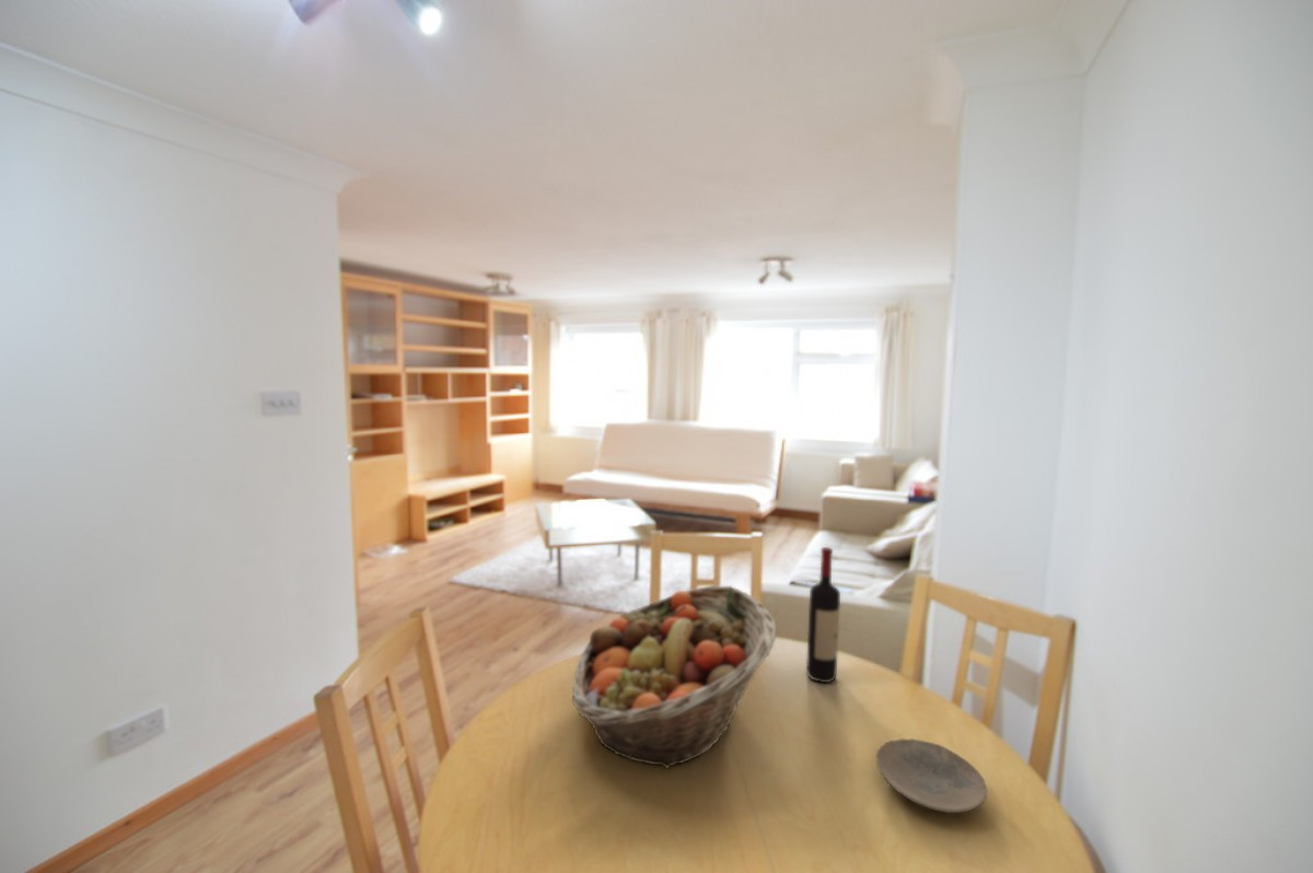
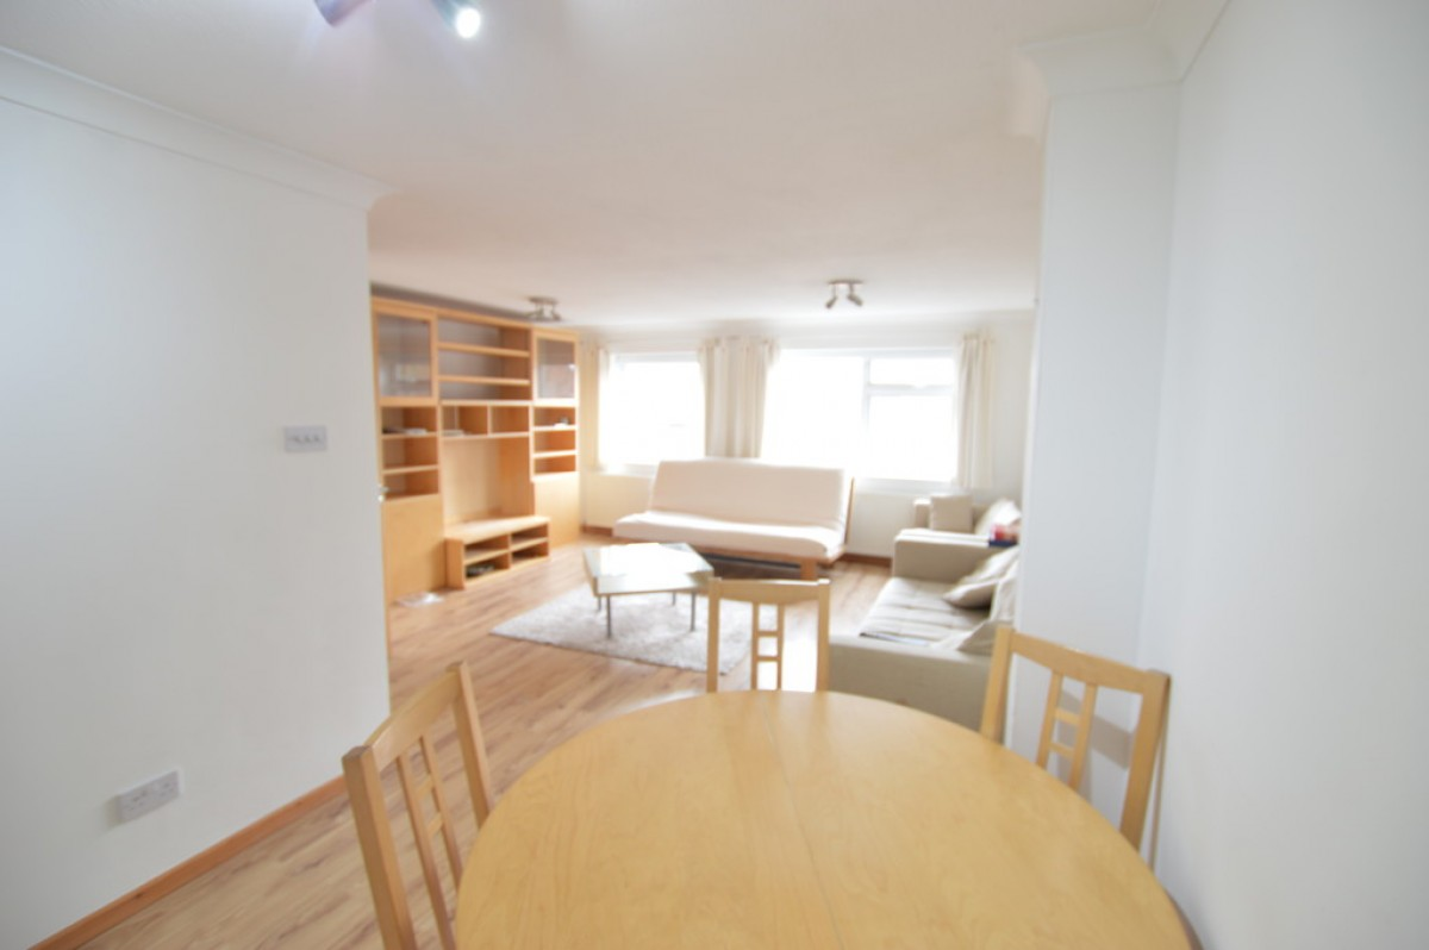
- plate [875,738,988,814]
- wine bottle [805,546,841,684]
- fruit basket [571,584,778,769]
